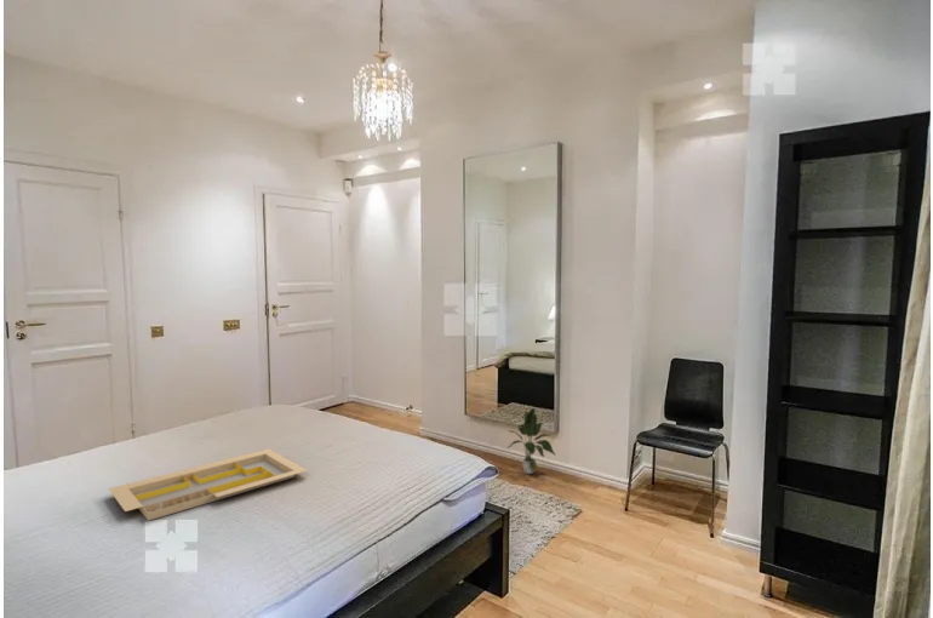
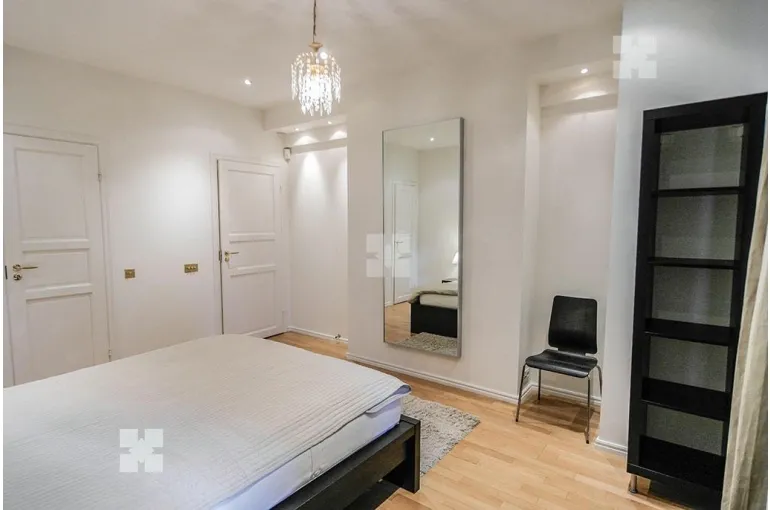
- serving tray [108,448,308,522]
- potted plant [508,407,556,475]
